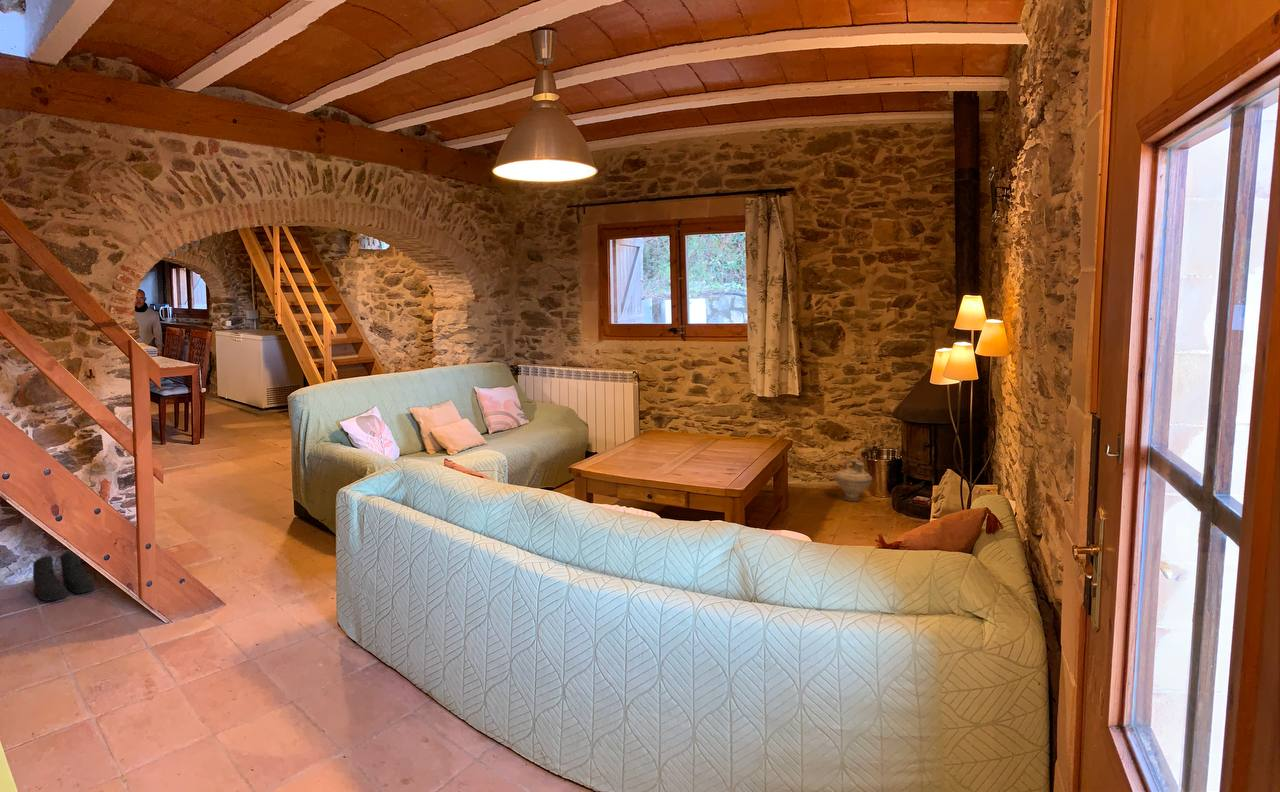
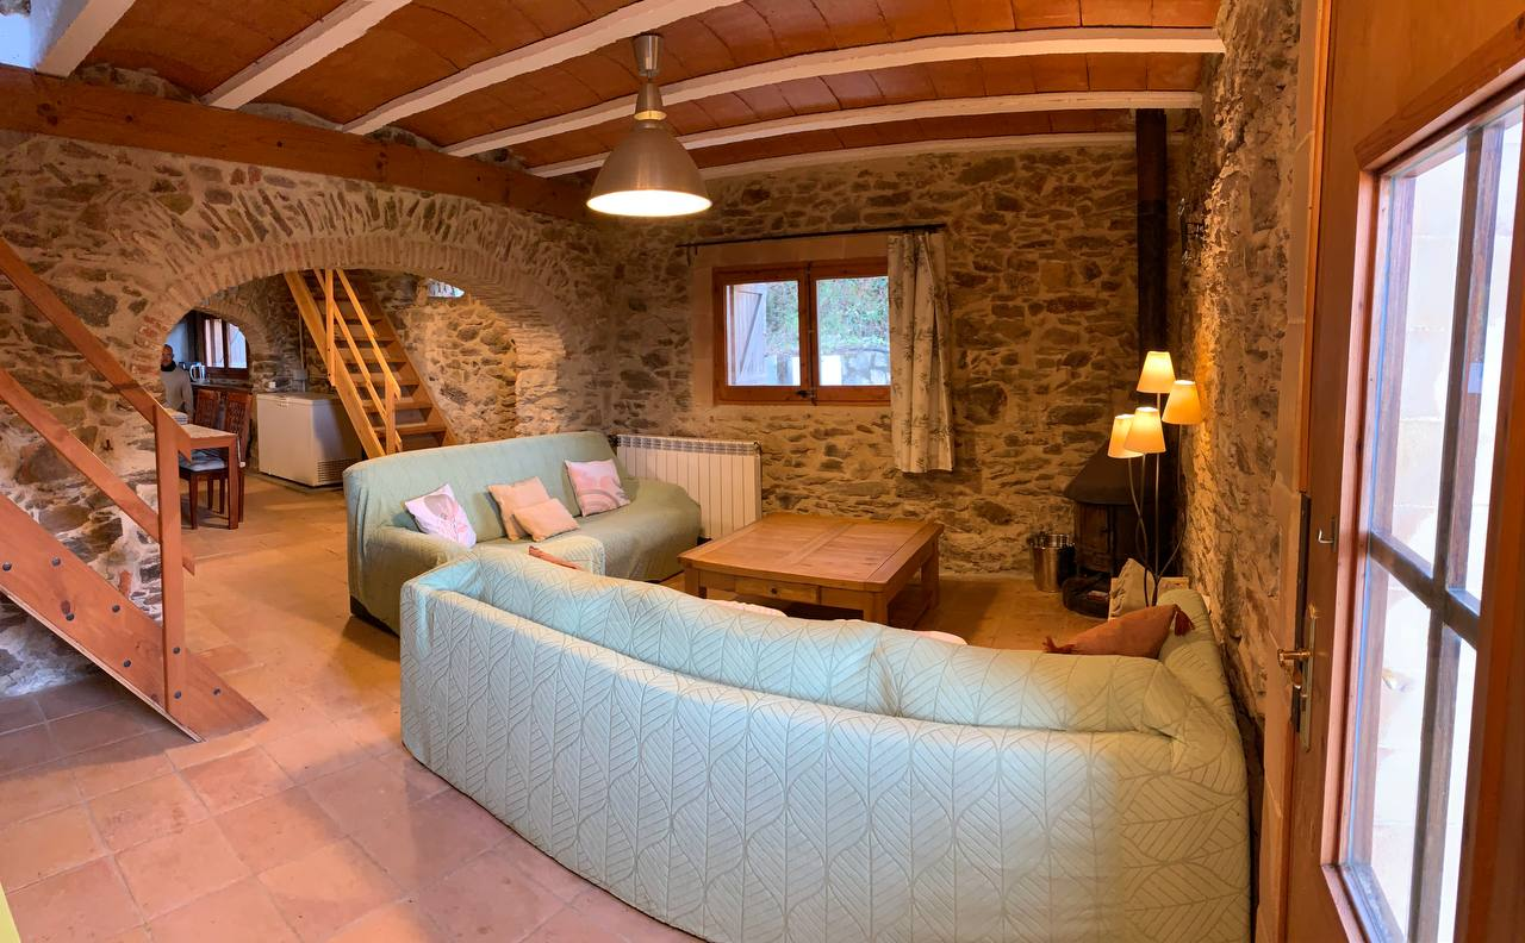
- boots [32,550,96,602]
- ceramic jug [834,458,873,502]
